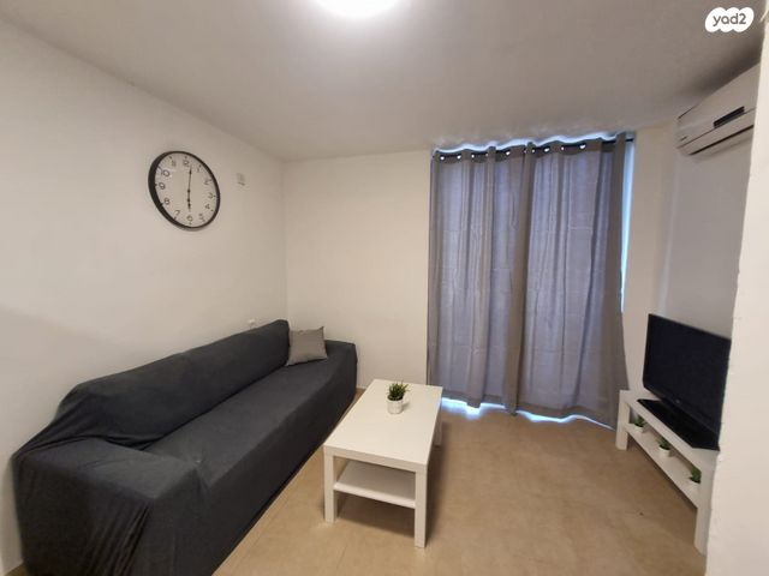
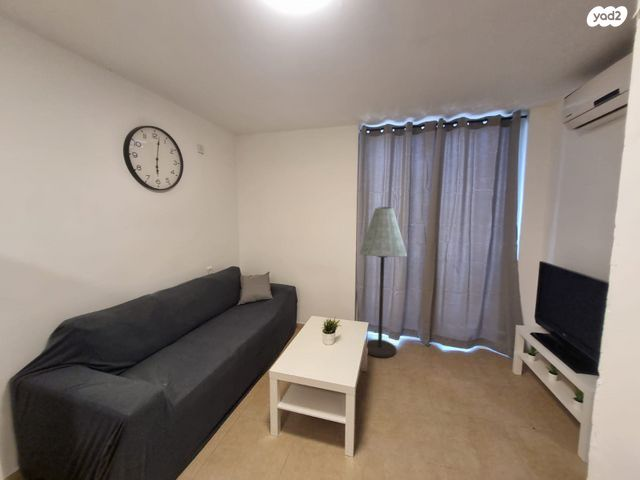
+ floor lamp [358,206,408,358]
